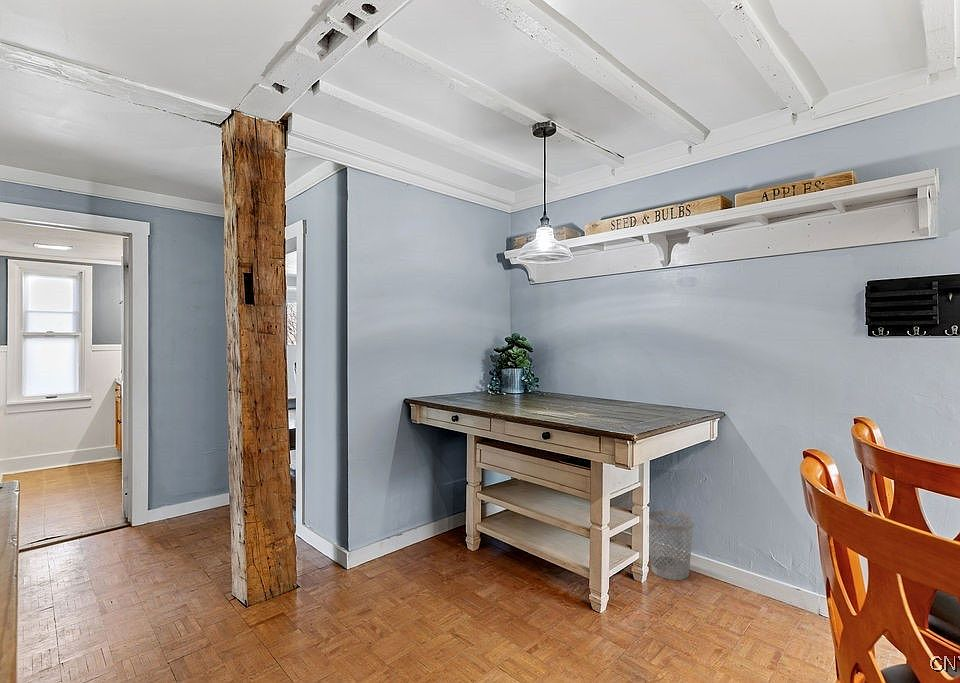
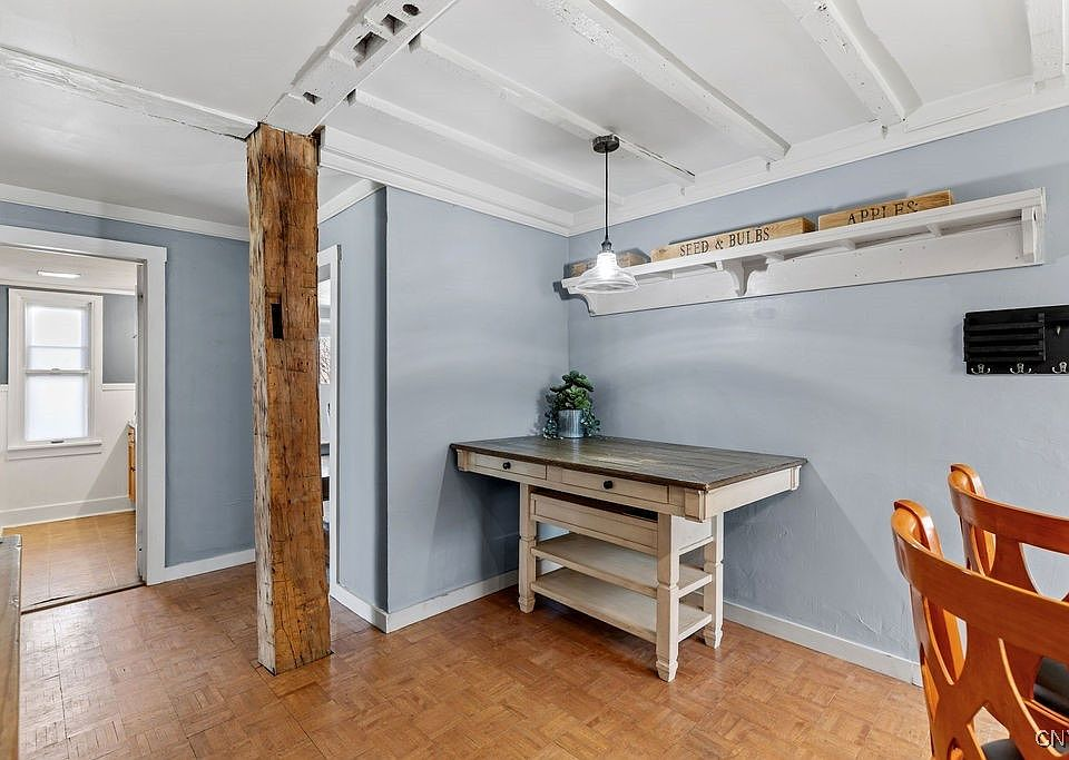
- wastebasket [648,509,694,581]
